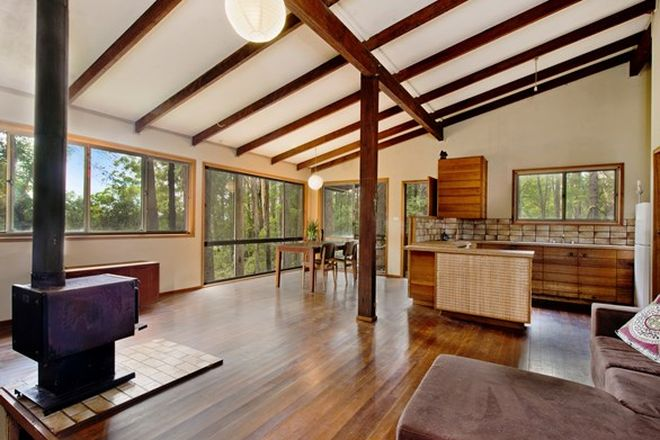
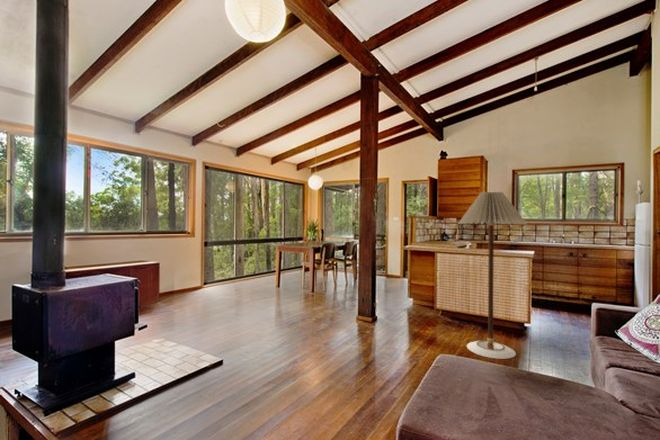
+ floor lamp [457,190,529,360]
